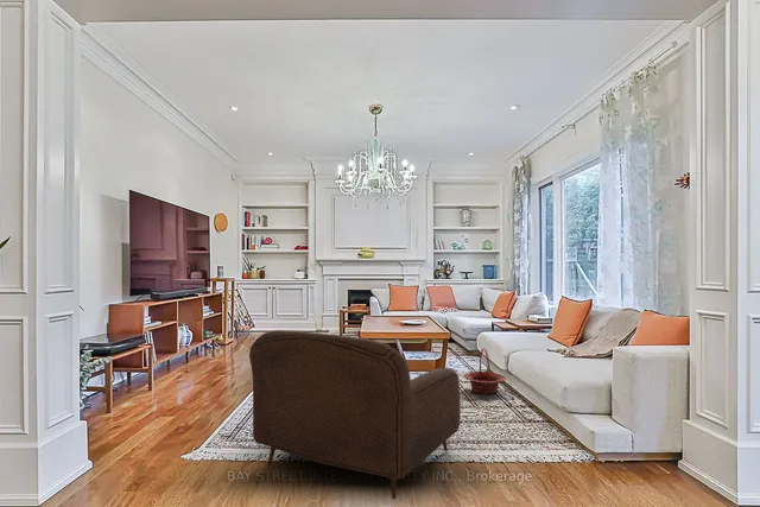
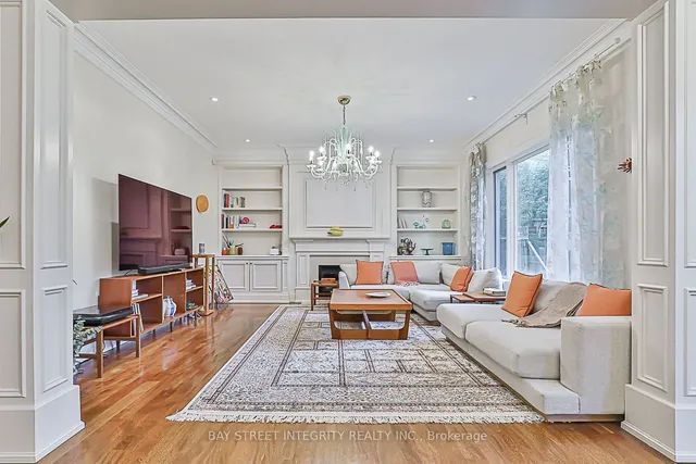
- basket [462,347,507,395]
- armchair [248,329,462,500]
